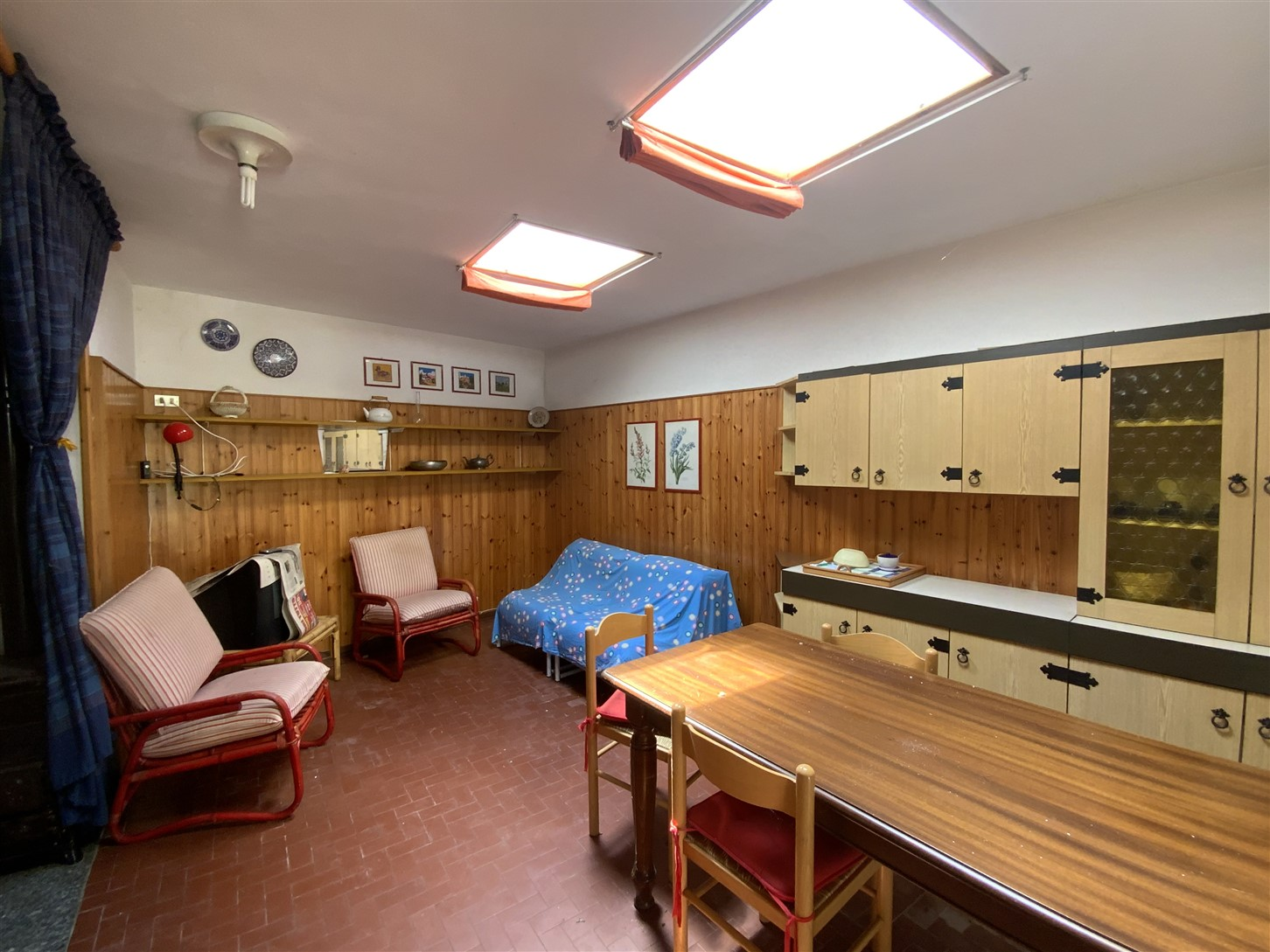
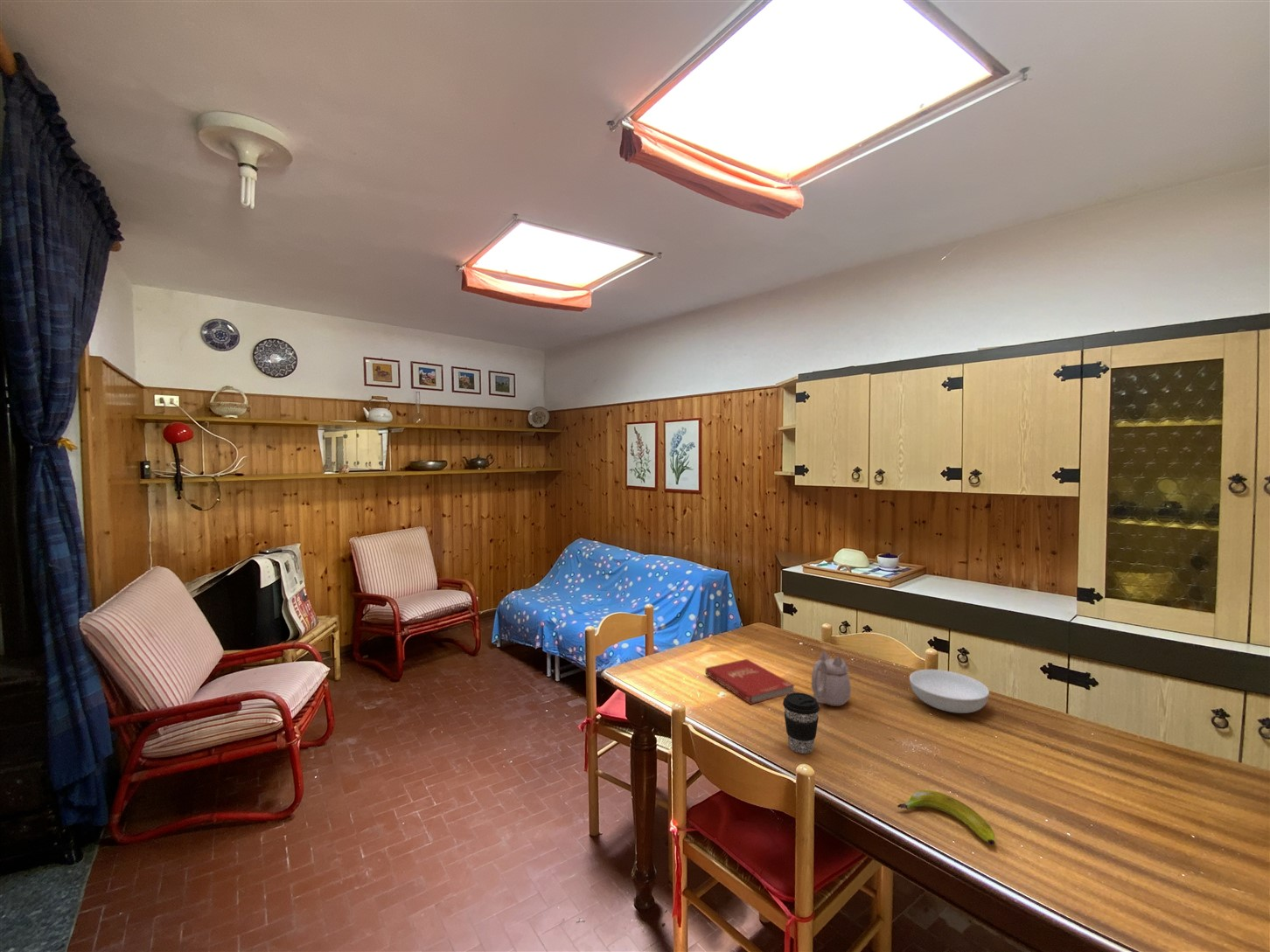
+ banana [897,789,996,845]
+ book [704,658,795,705]
+ coffee cup [782,691,820,754]
+ teapot [811,650,852,707]
+ serving bowl [909,669,990,714]
